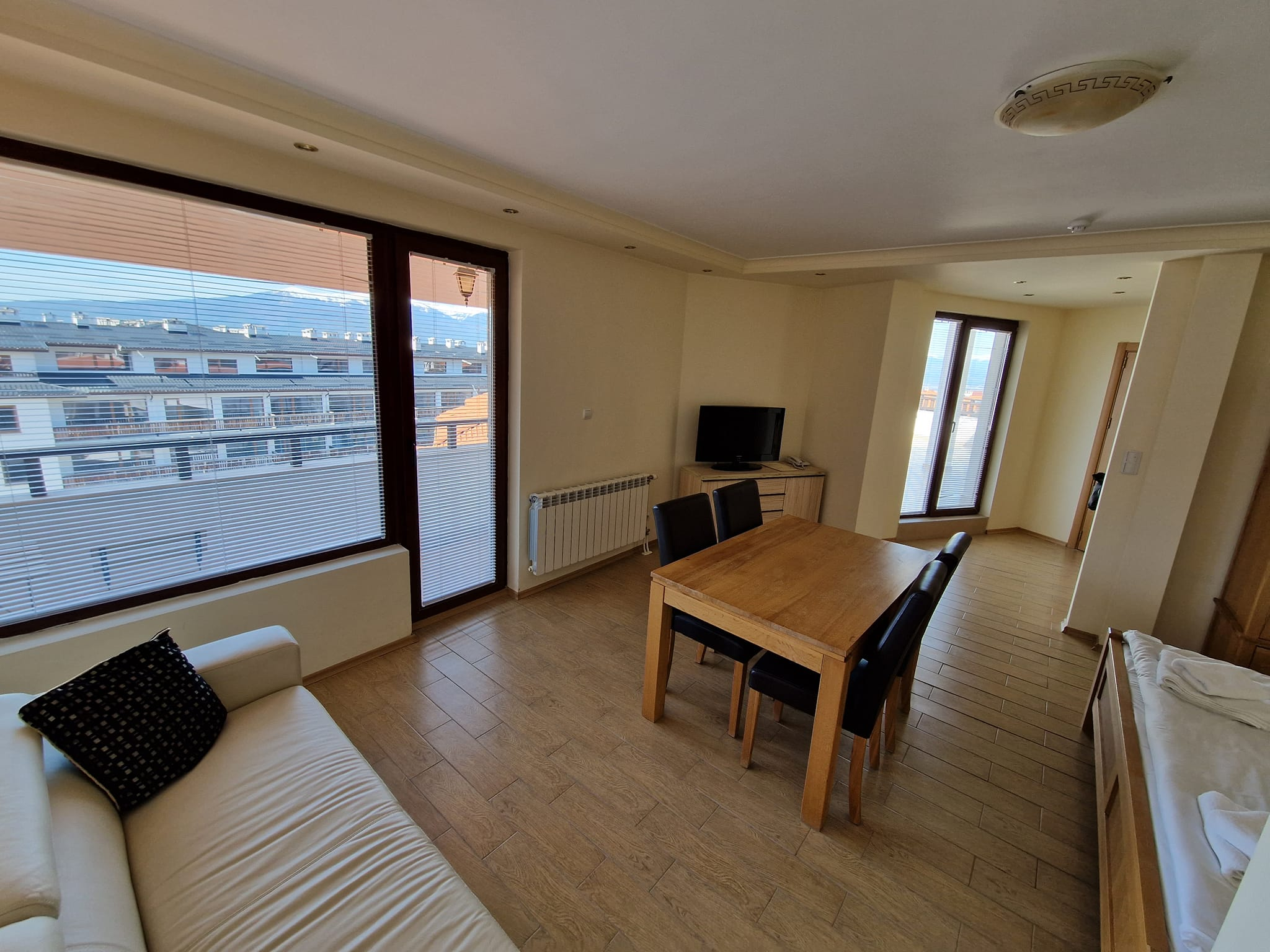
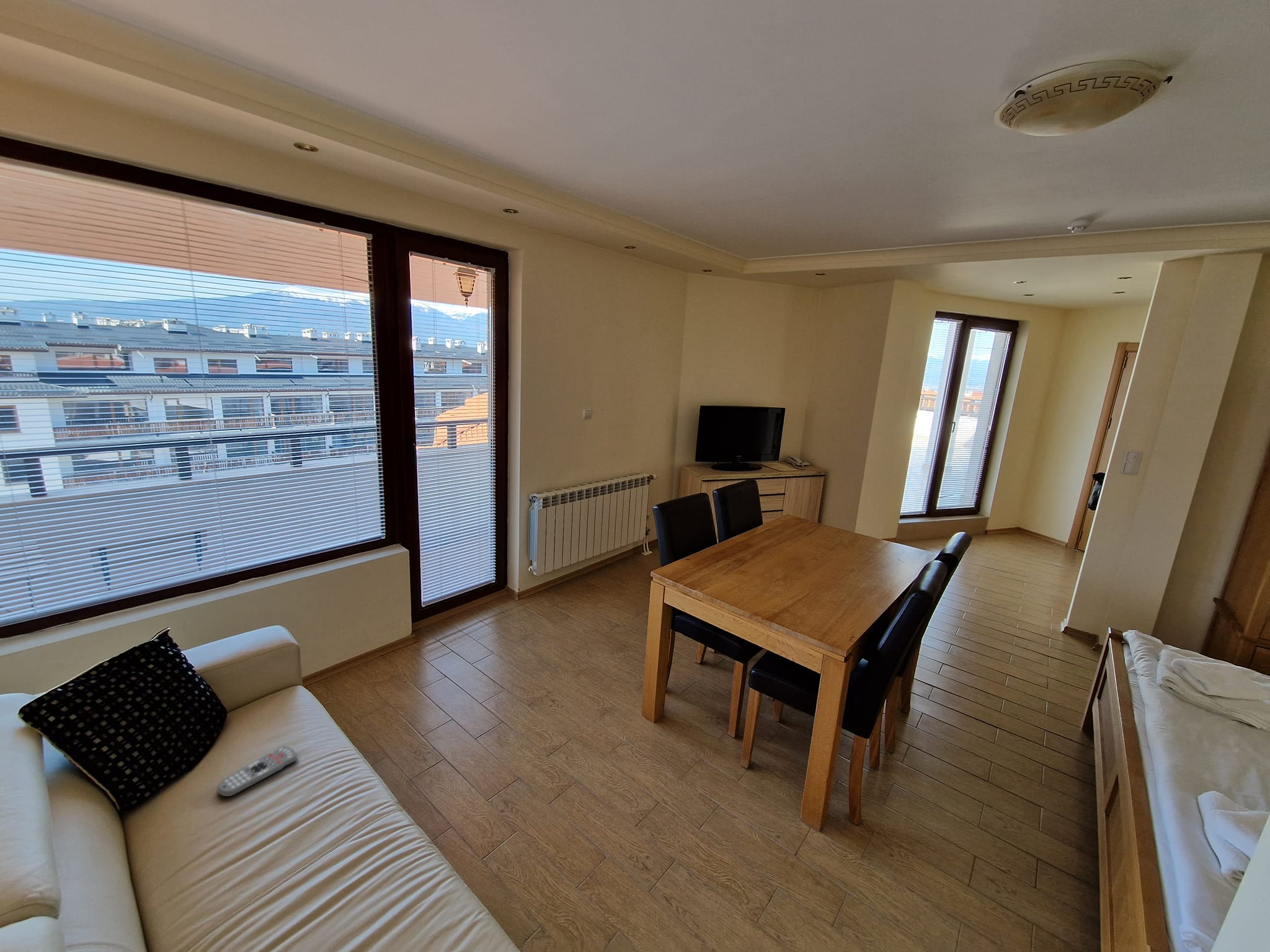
+ remote control [216,746,298,797]
